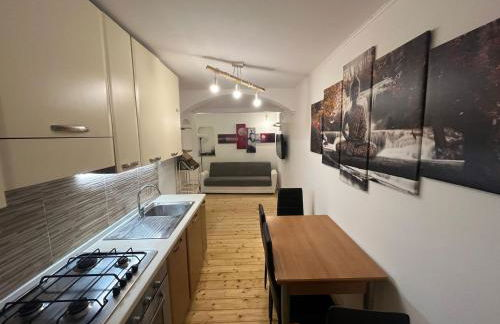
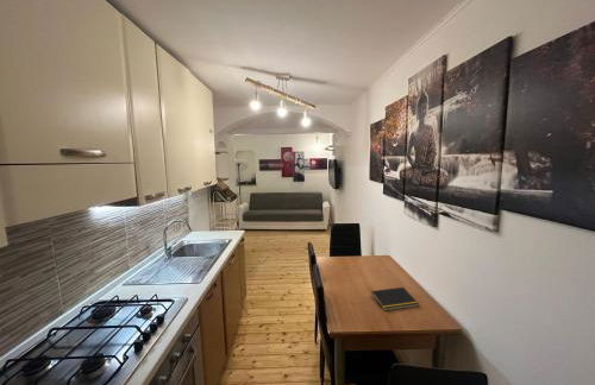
+ notepad [370,286,420,311]
